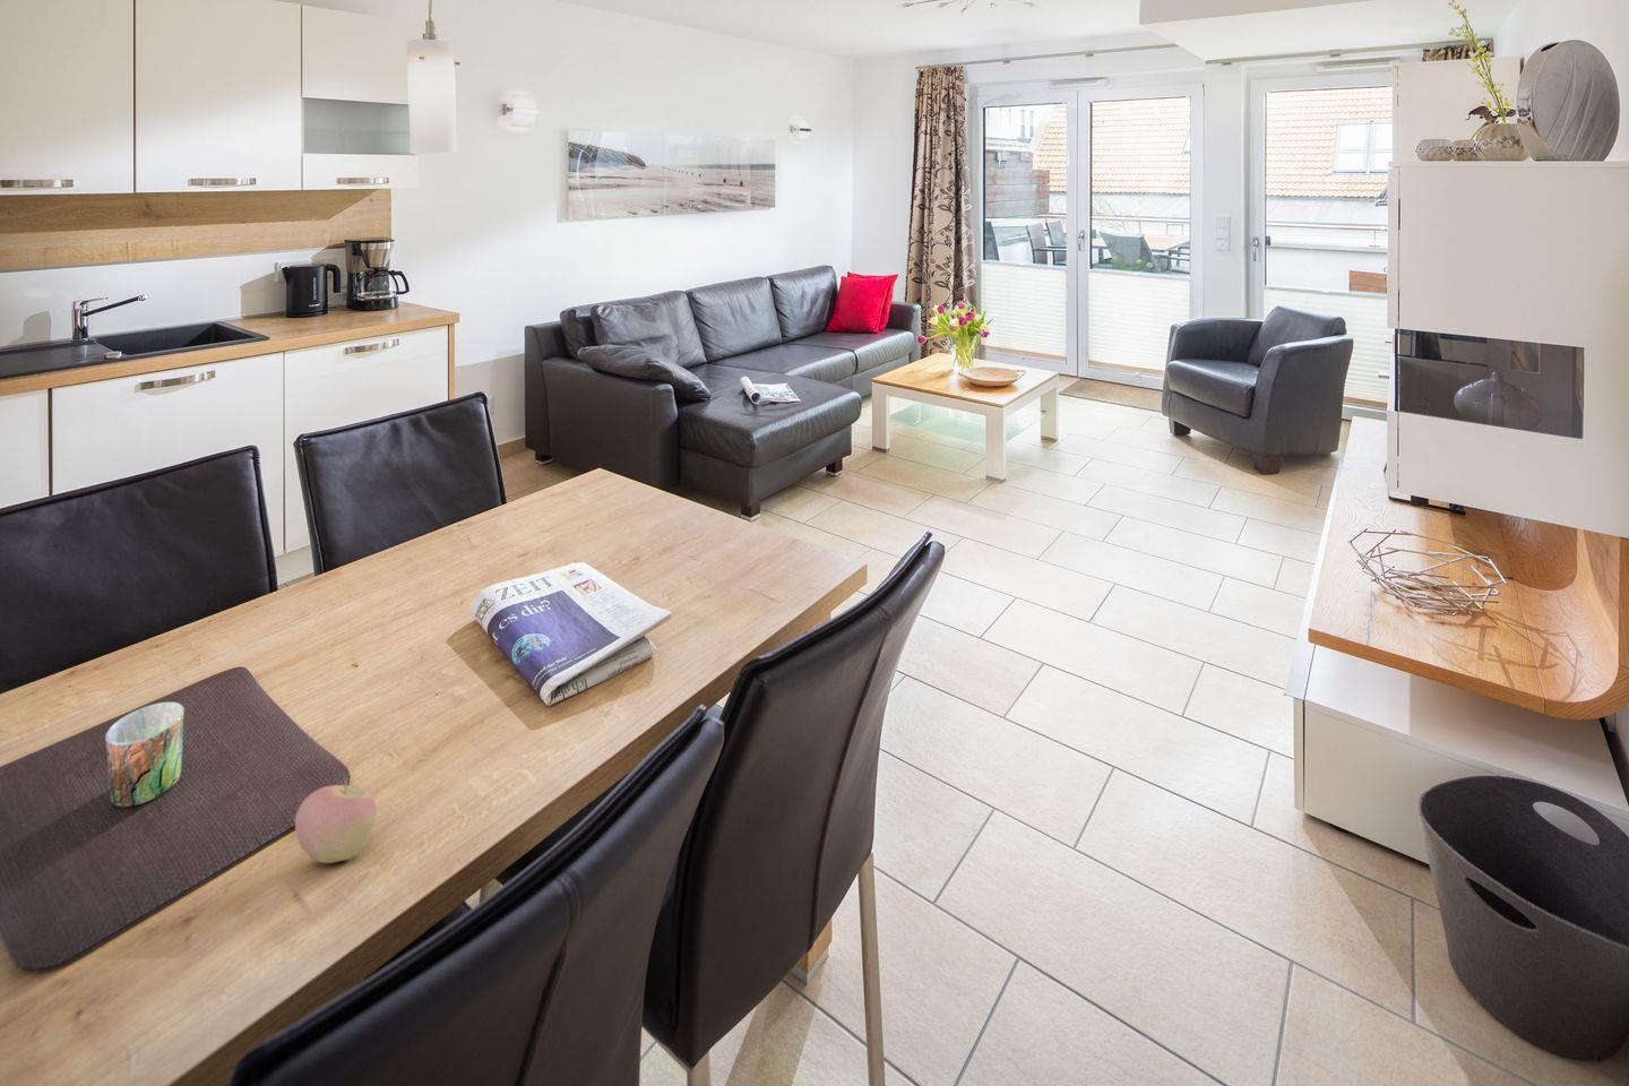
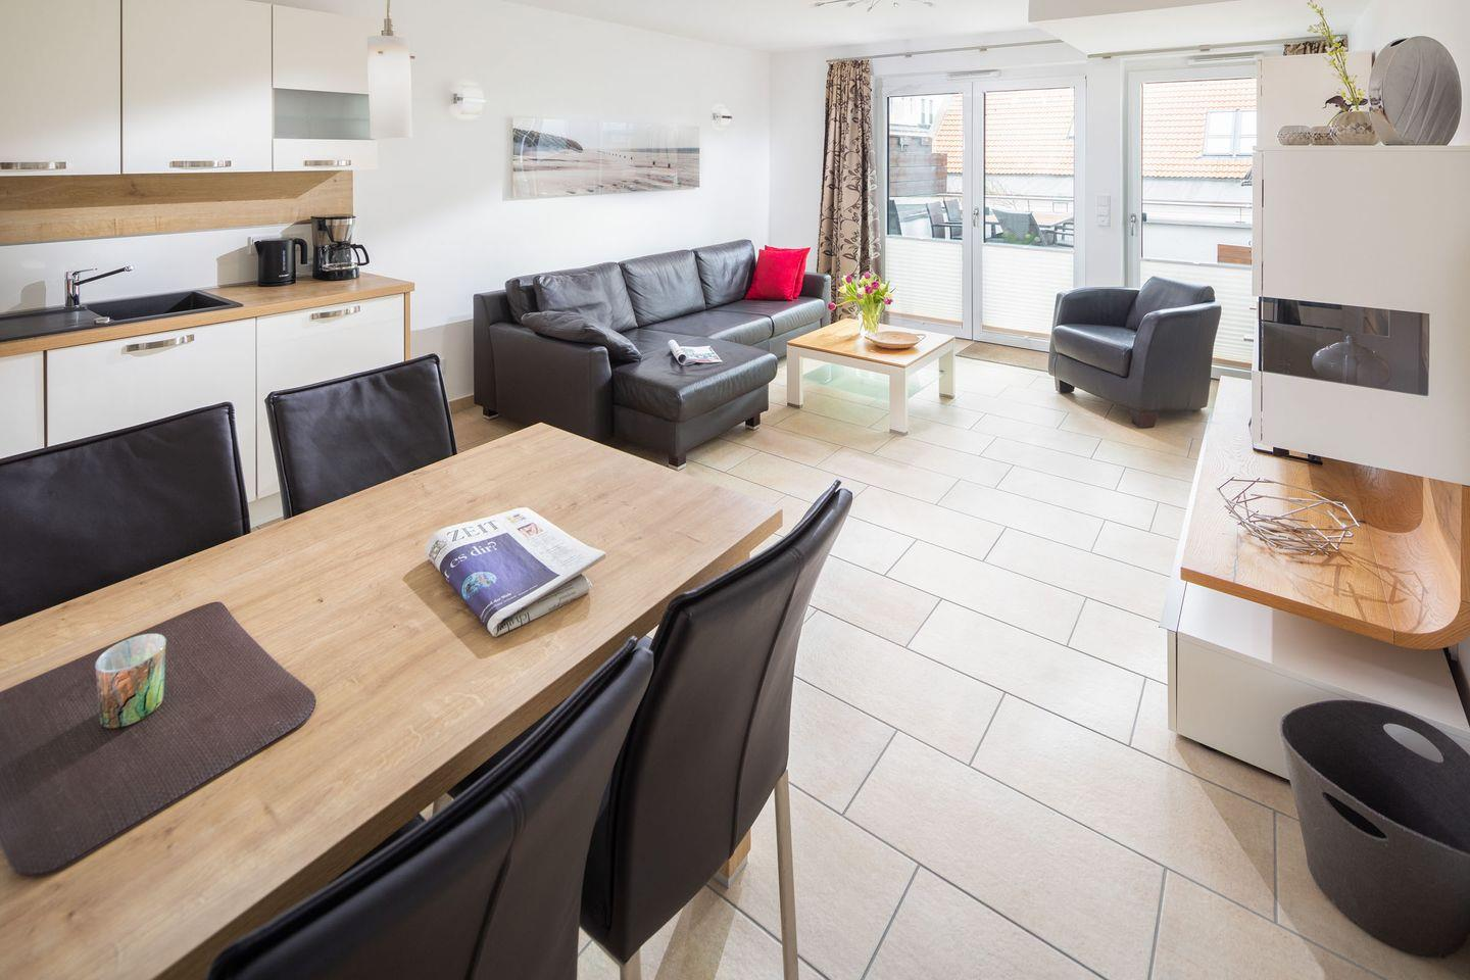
- apple [295,775,378,864]
